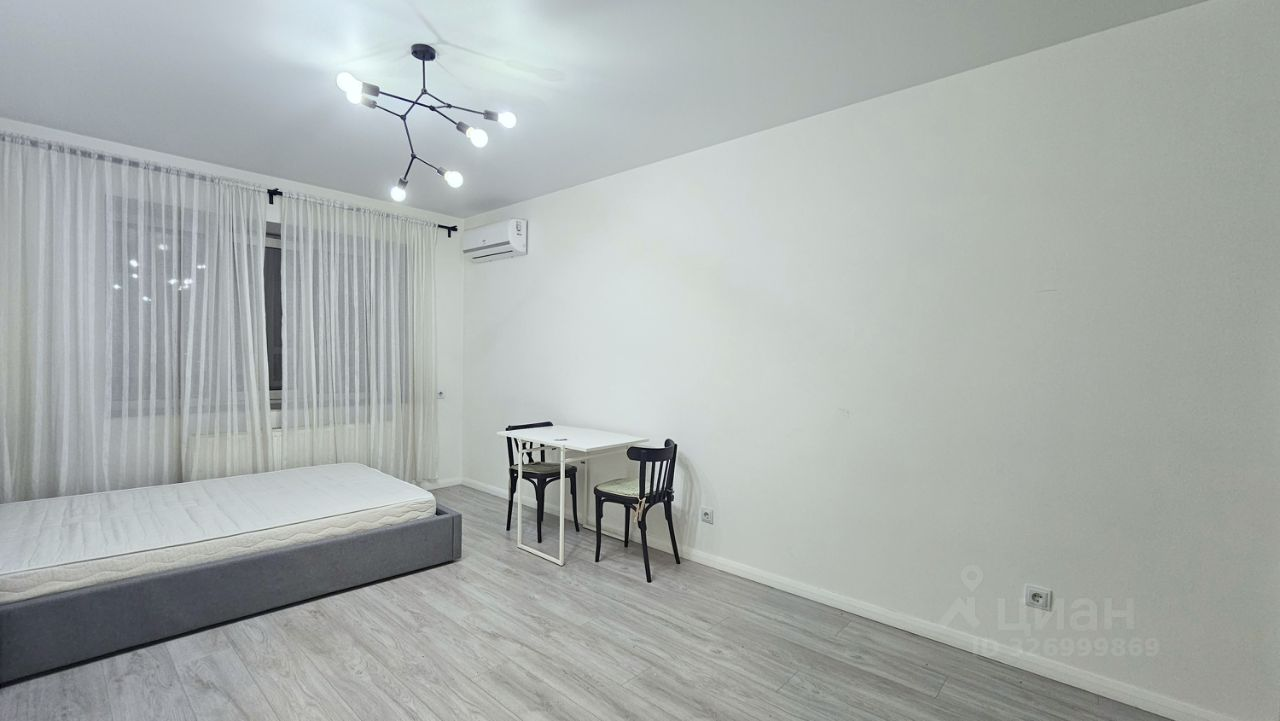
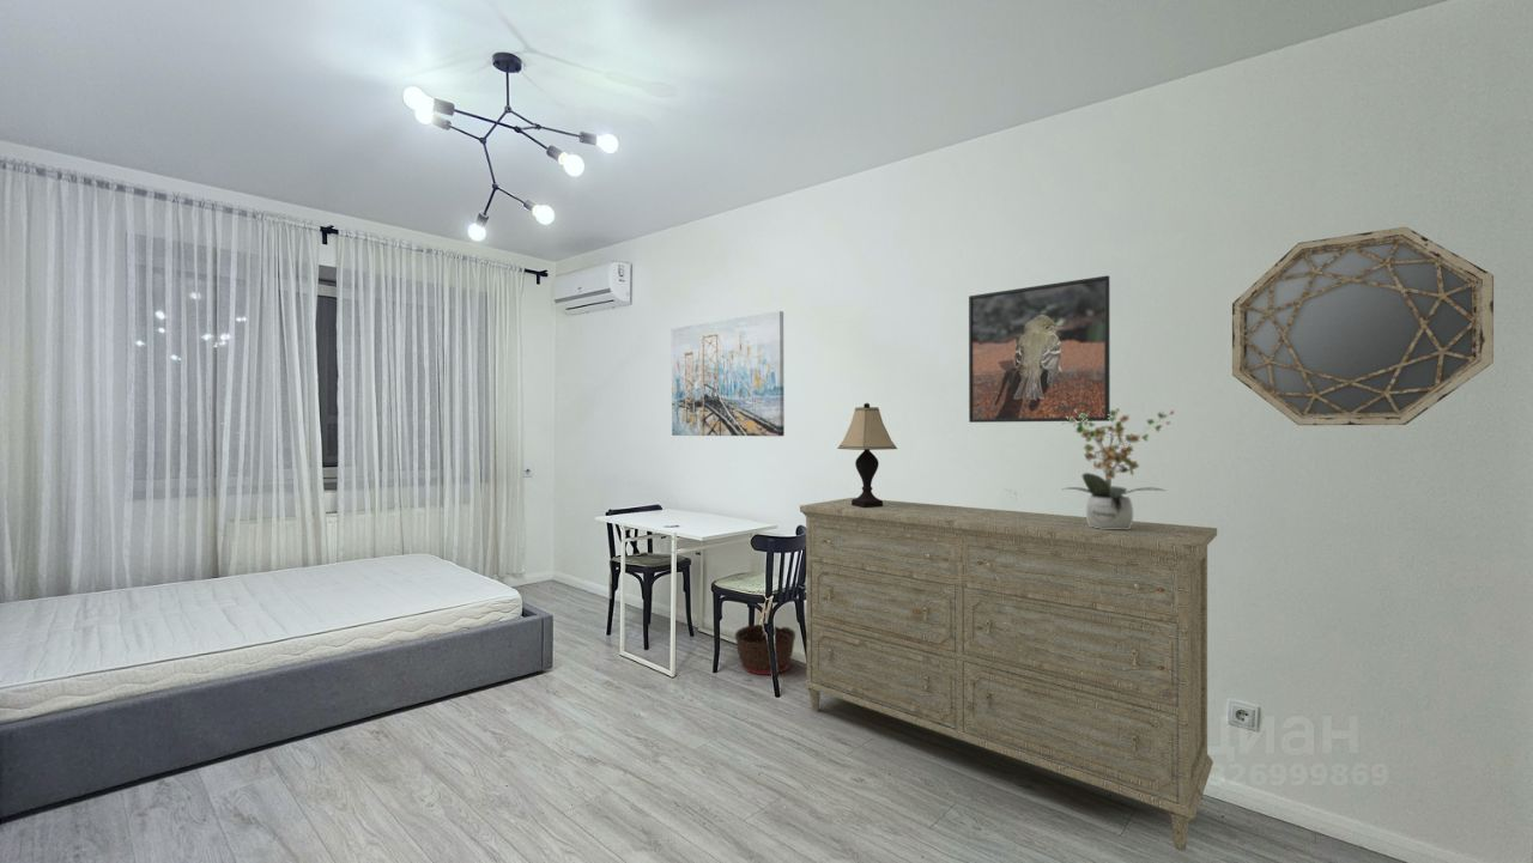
+ dresser [799,497,1218,852]
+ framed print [968,274,1111,424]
+ lamp [836,402,898,508]
+ potted plant [1061,407,1175,529]
+ wall art [671,310,786,437]
+ basket [734,624,796,676]
+ home mirror [1231,226,1495,426]
